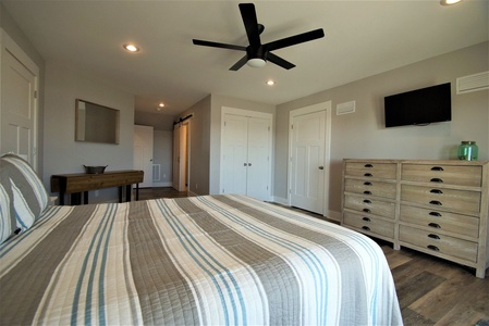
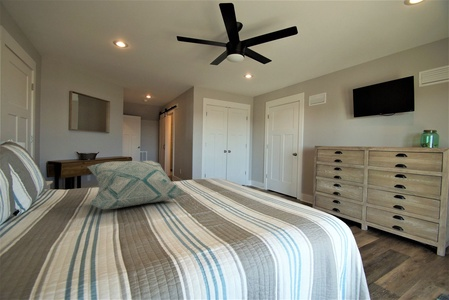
+ decorative pillow [87,160,186,210]
